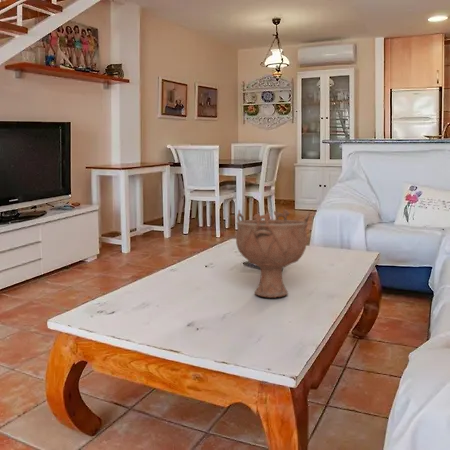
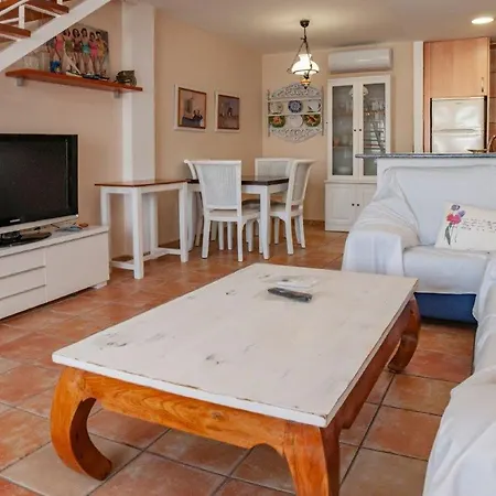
- decorative bowl [235,208,312,299]
